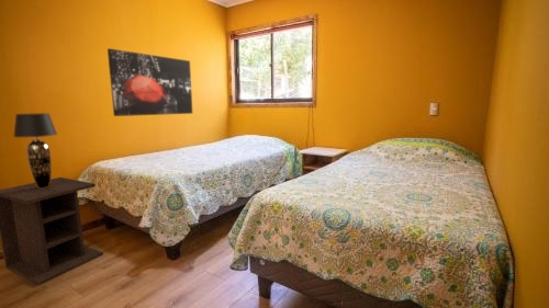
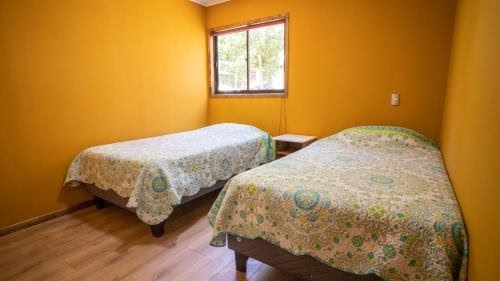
- table lamp [12,112,58,189]
- nightstand [0,176,104,286]
- wall art [107,47,193,117]
